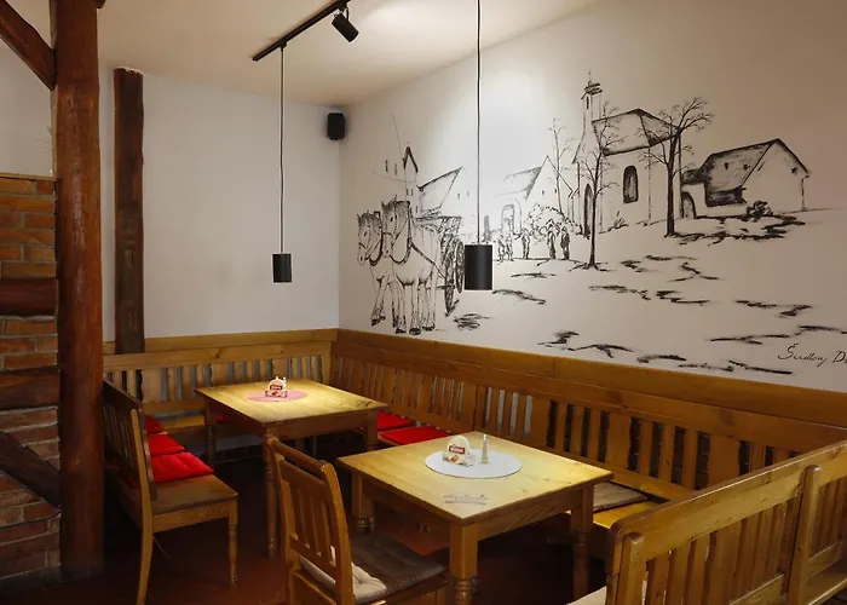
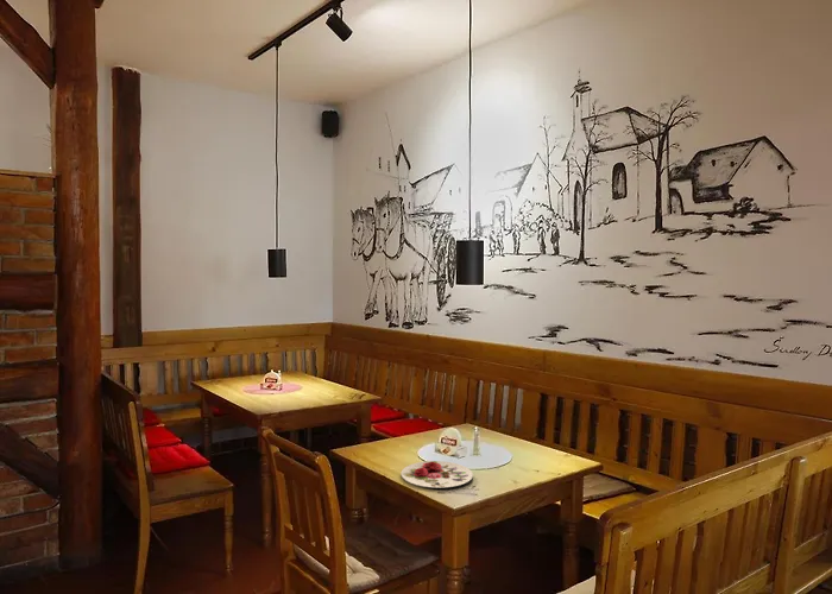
+ plate [399,460,474,489]
